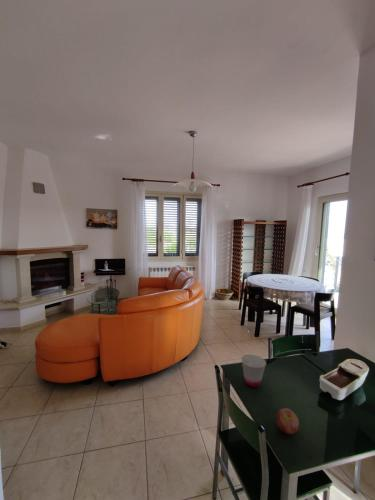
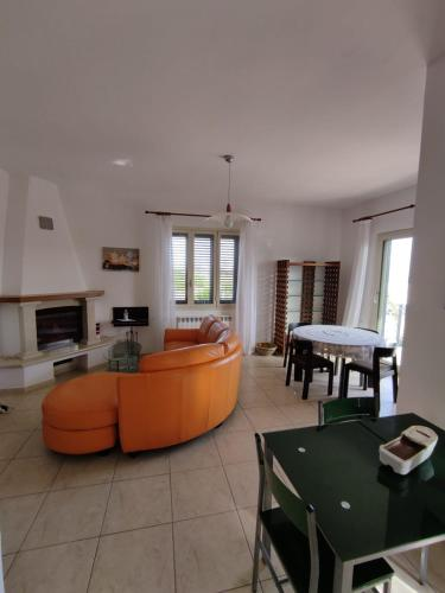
- apple [275,407,300,435]
- cup [241,354,267,388]
